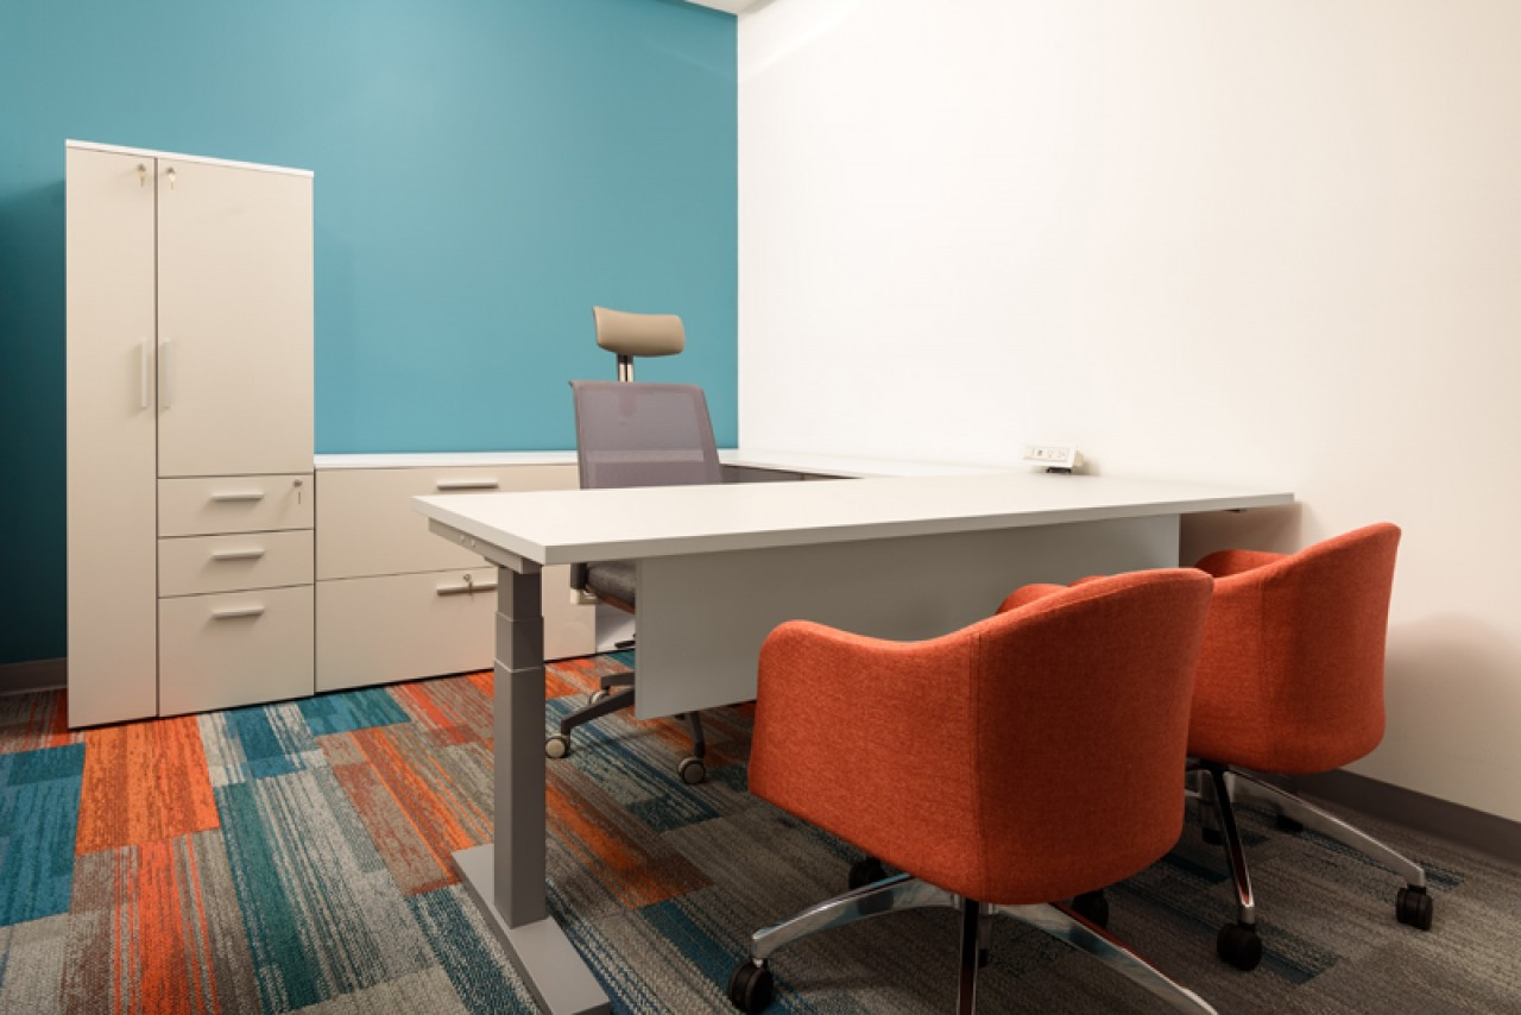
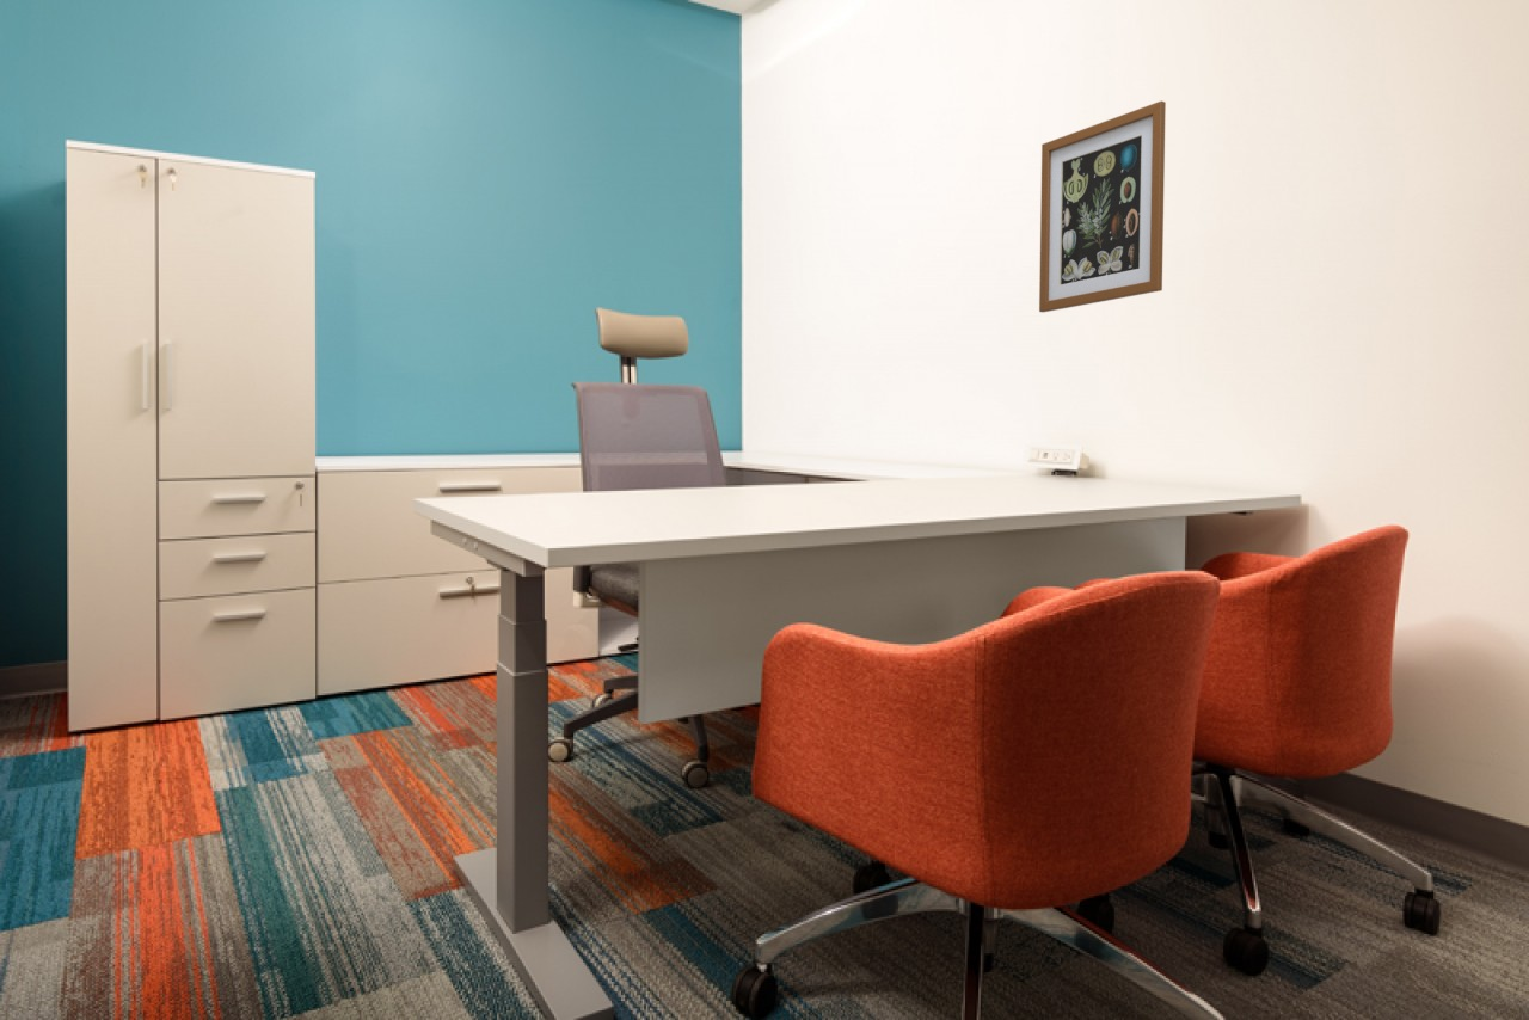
+ wall art [1038,99,1167,313]
